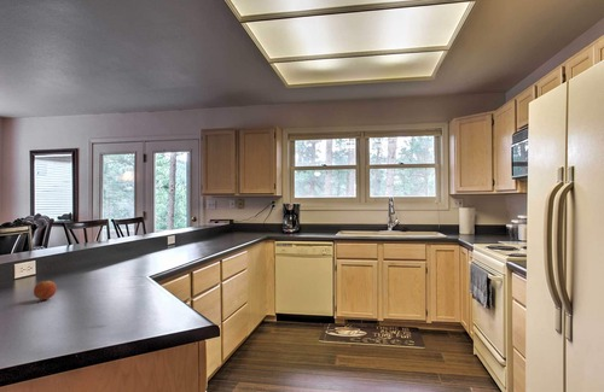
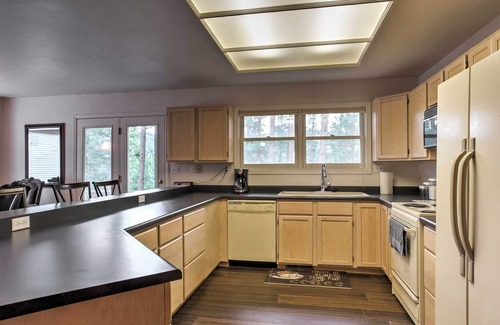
- fruit [33,279,58,302]
